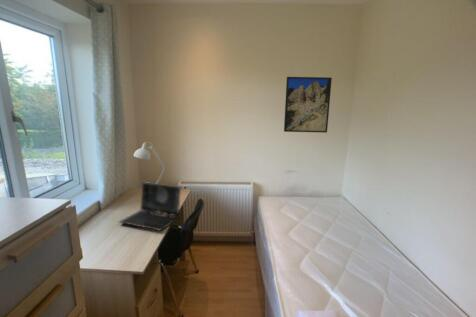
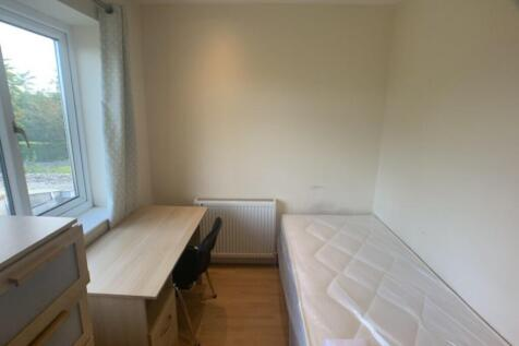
- desk lamp [133,141,167,184]
- laptop [118,181,182,232]
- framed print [283,76,333,134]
